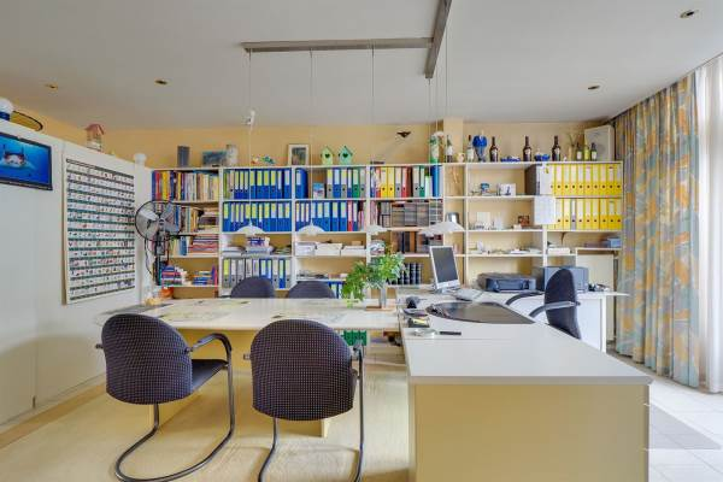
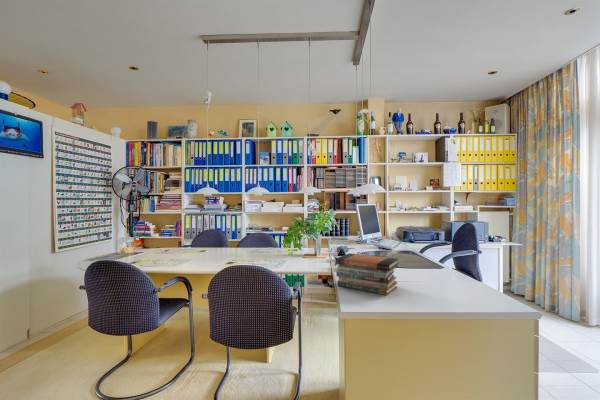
+ book stack [335,252,399,296]
